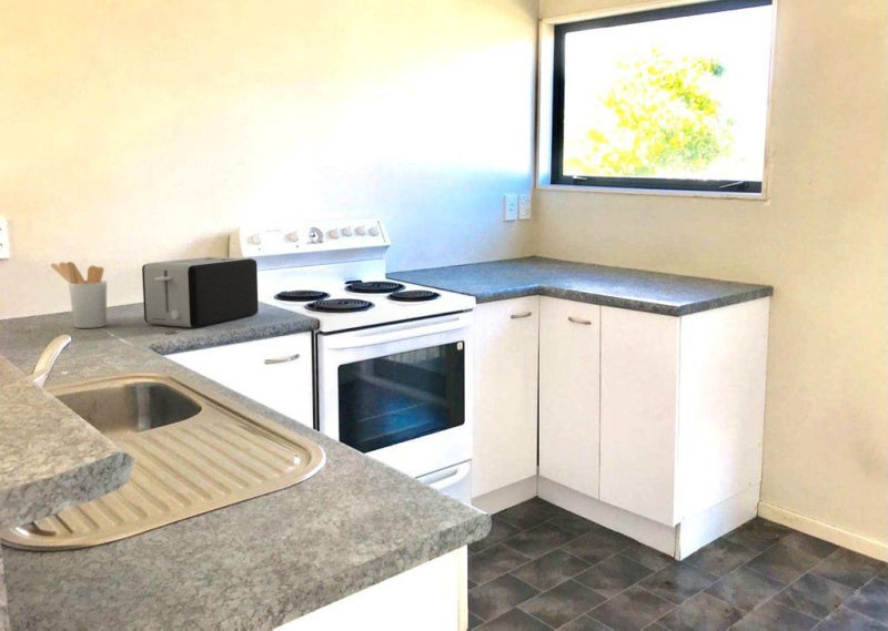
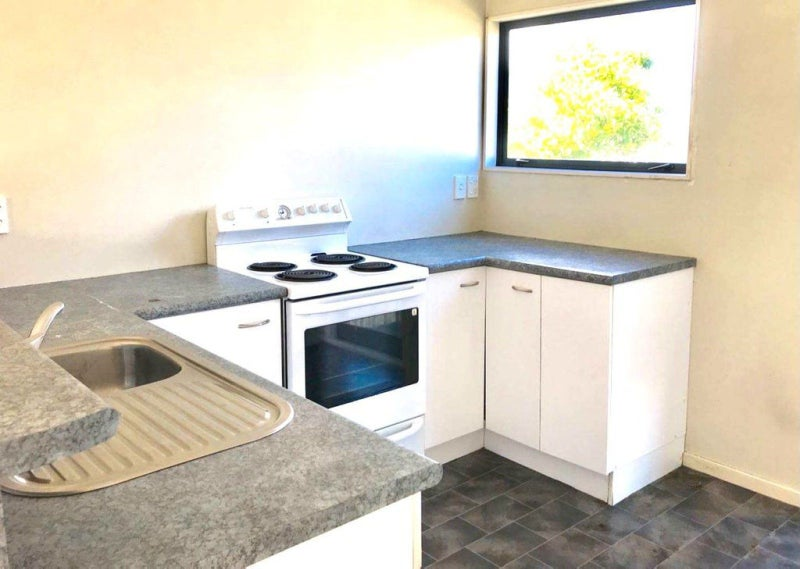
- utensil holder [50,261,108,329]
- toaster [141,256,260,328]
